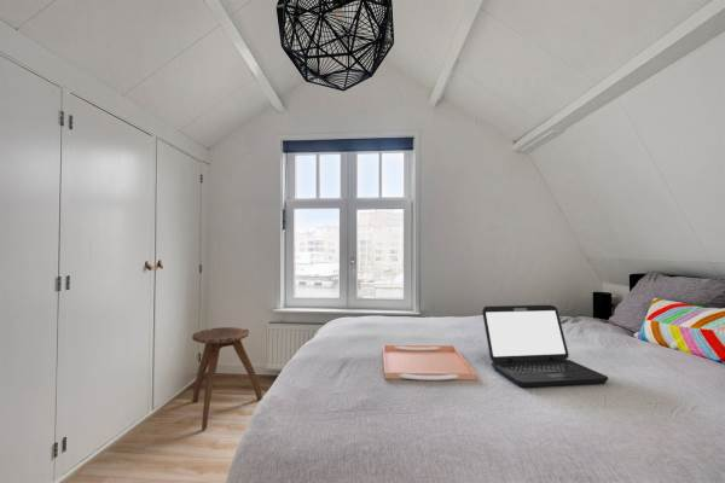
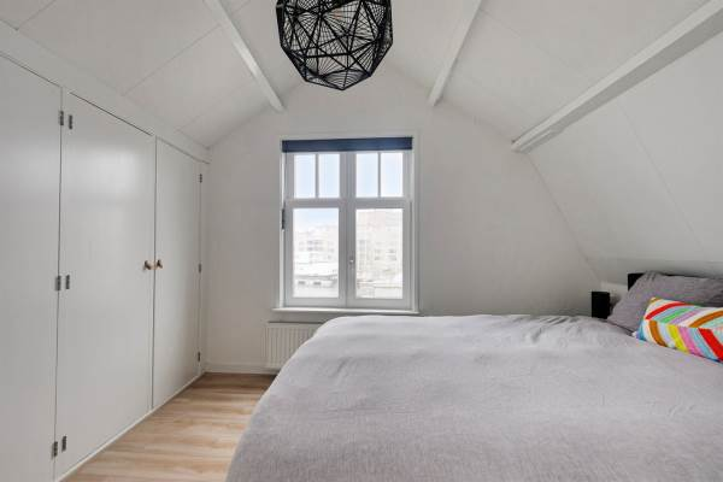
- laptop [481,304,609,389]
- stool [191,326,263,431]
- serving tray [382,344,477,382]
